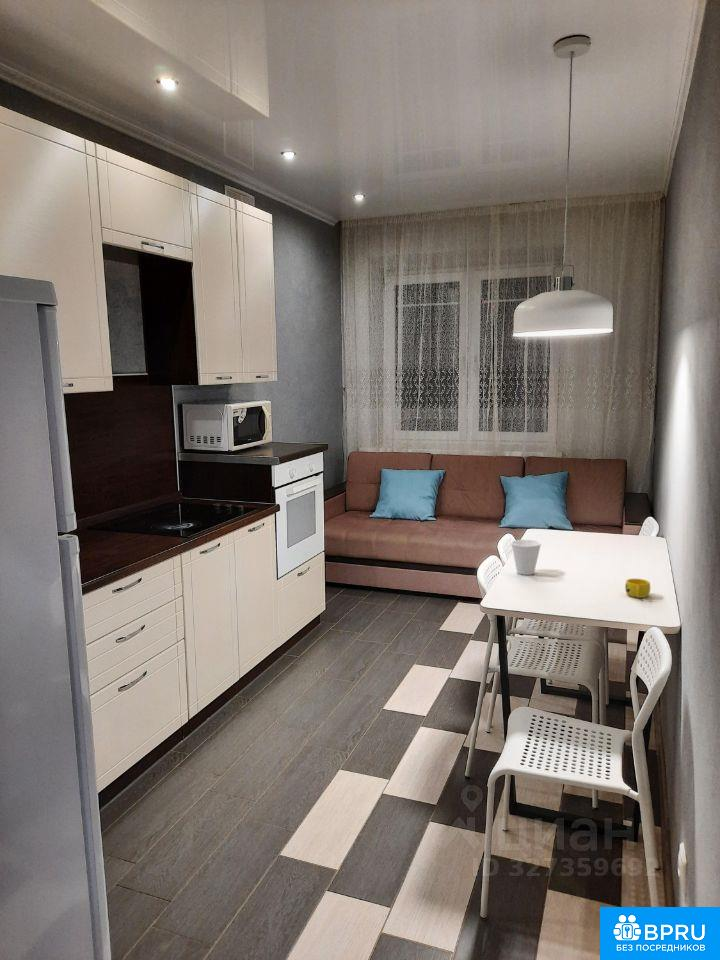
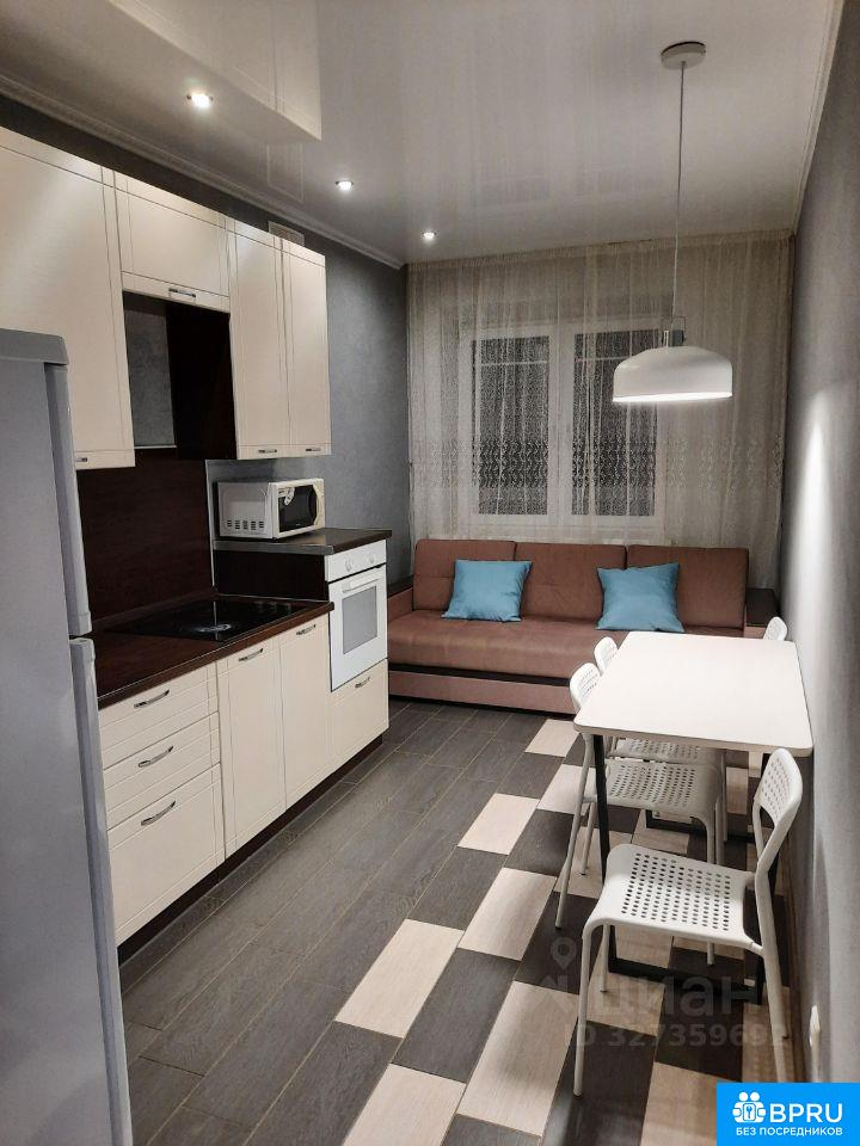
- cup [624,578,651,599]
- cup [510,539,542,576]
